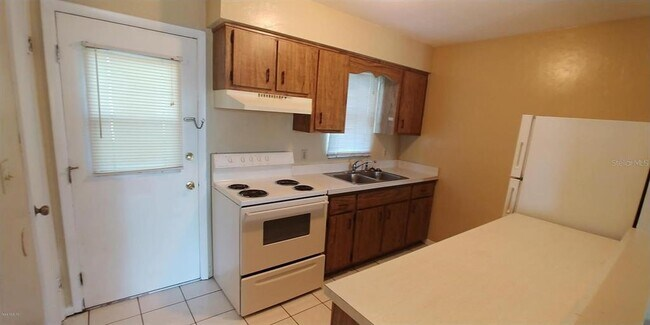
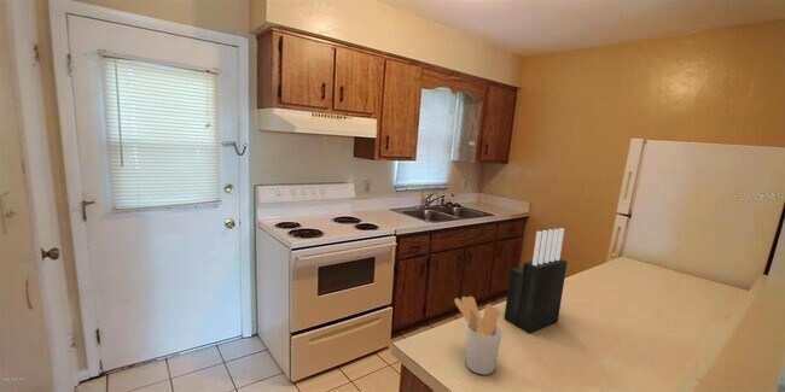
+ utensil holder [453,296,504,376]
+ knife block [504,227,569,334]
